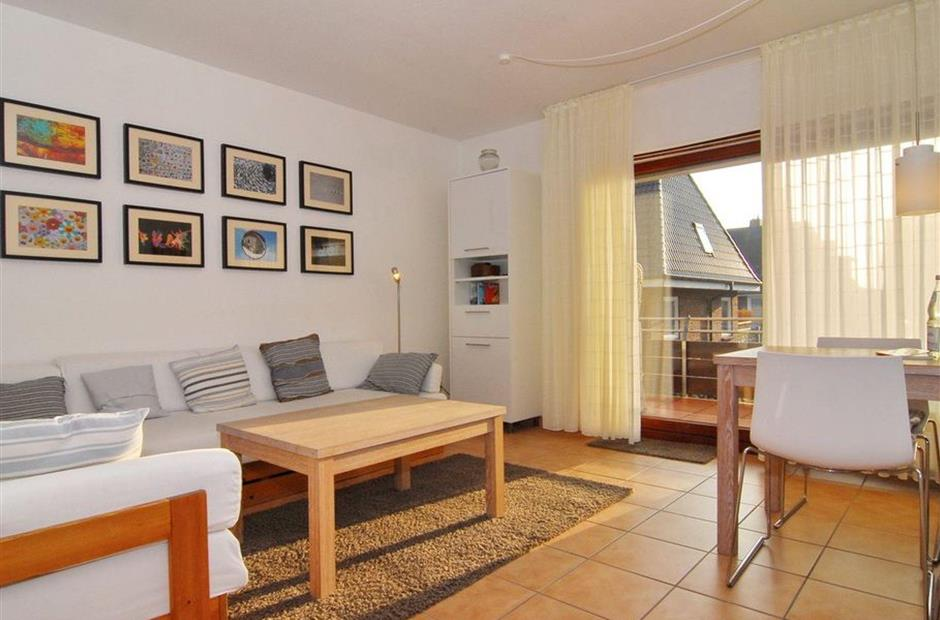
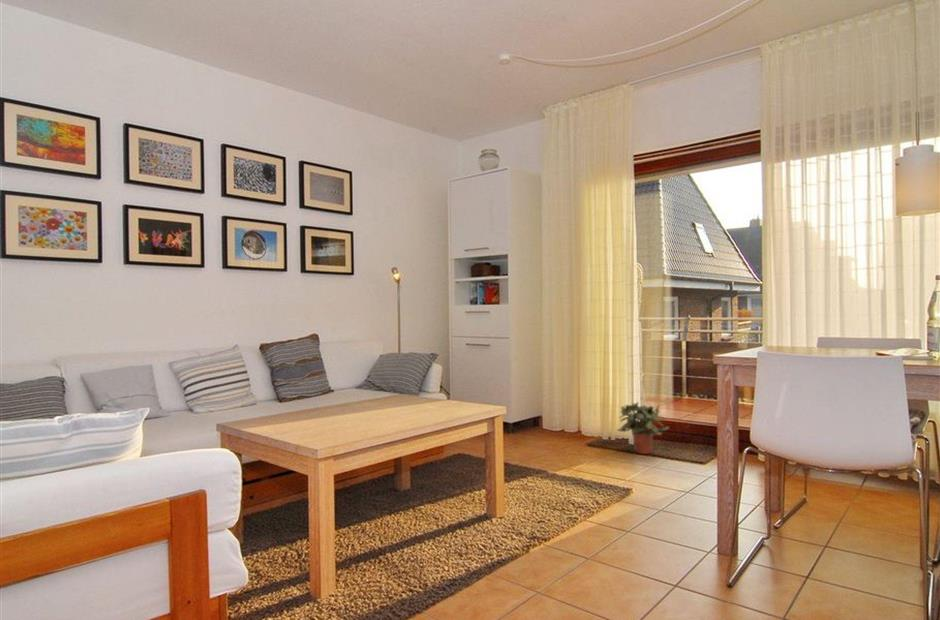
+ potted plant [616,401,670,455]
